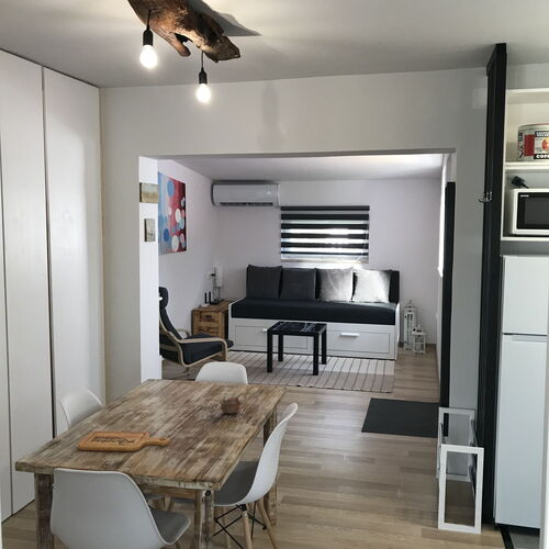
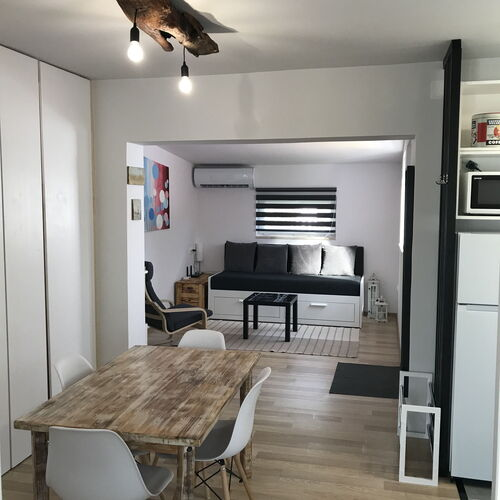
- cutting board [77,430,170,452]
- cup [220,392,247,415]
